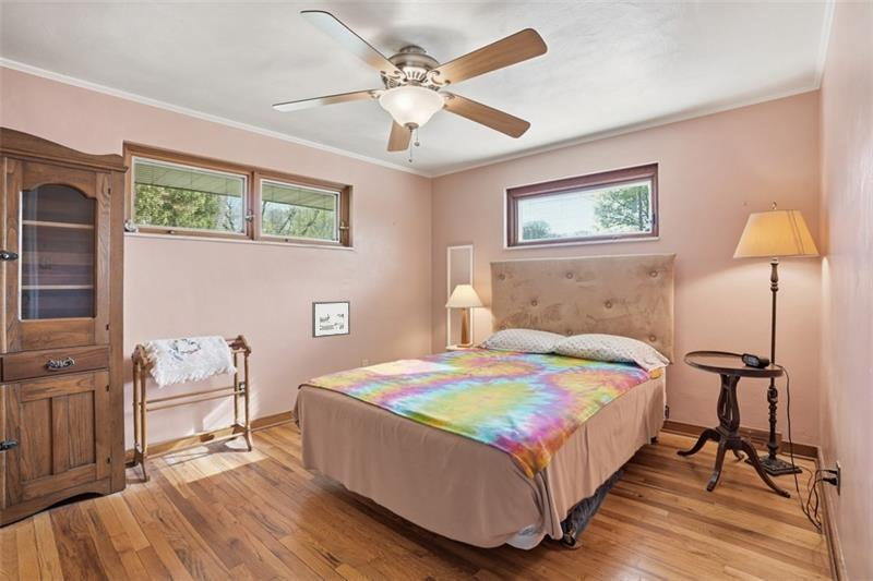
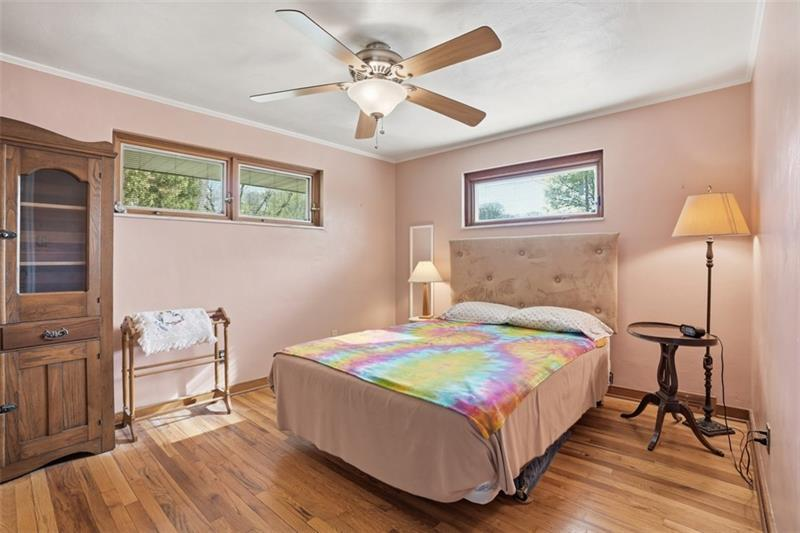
- picture frame [311,300,351,339]
